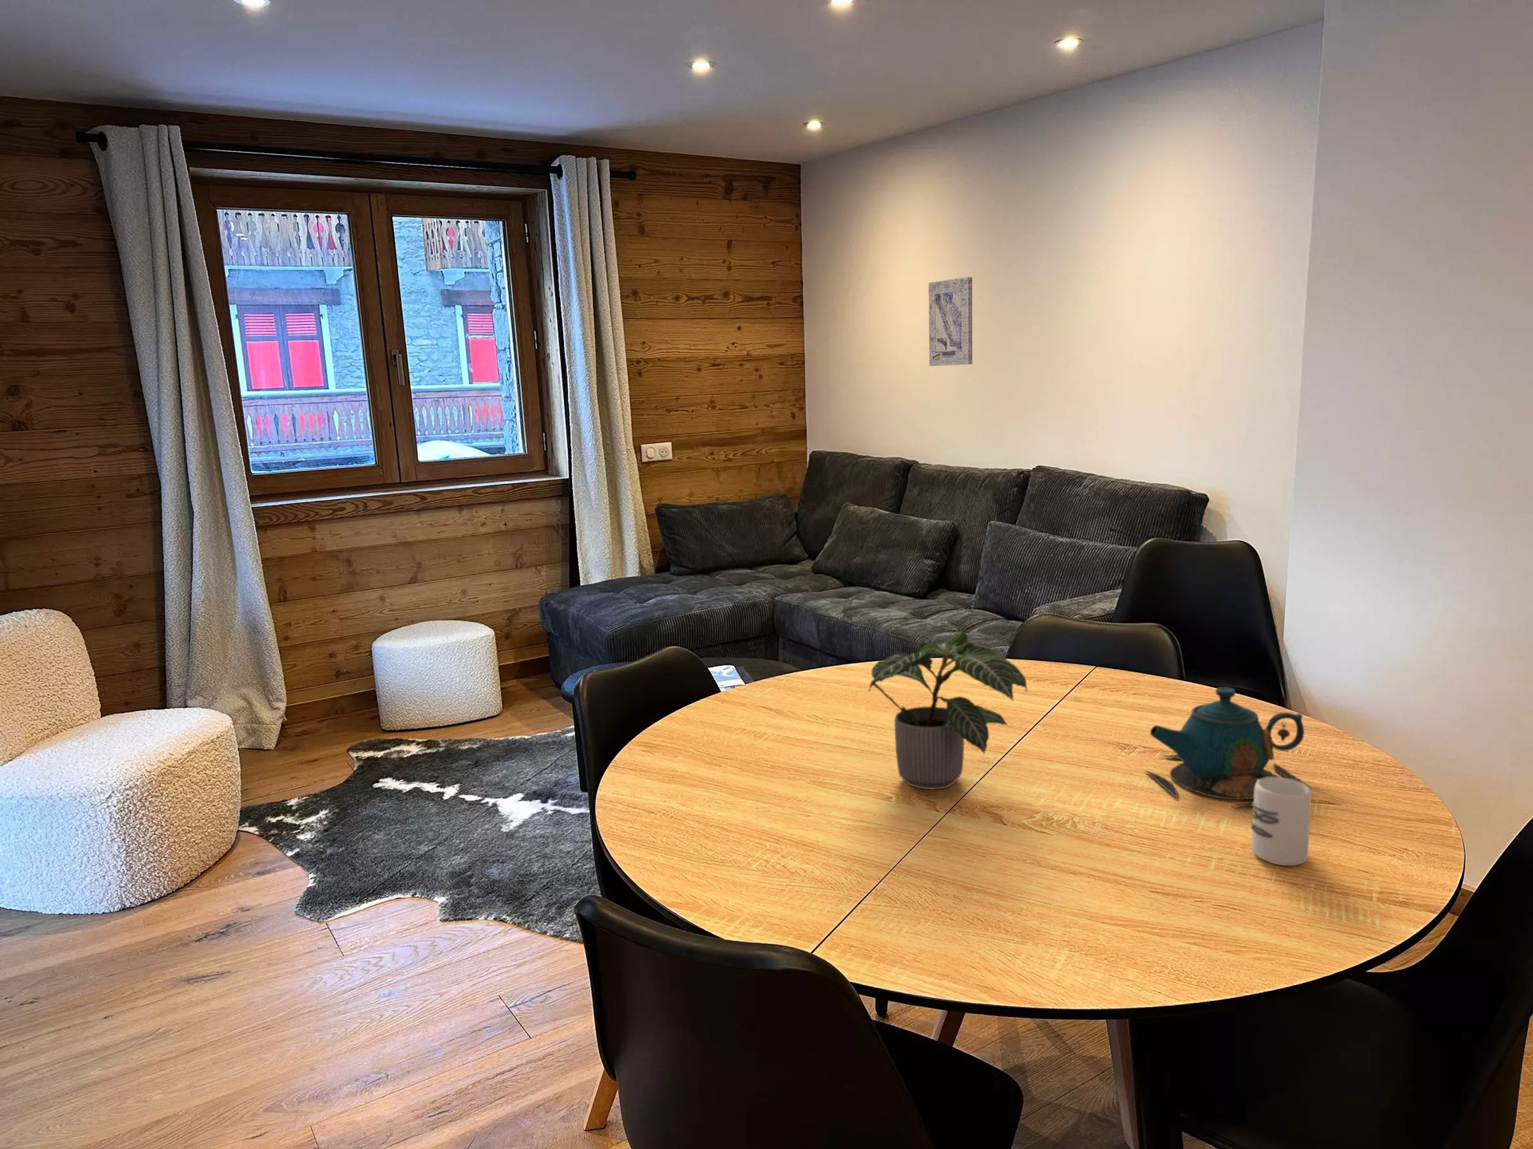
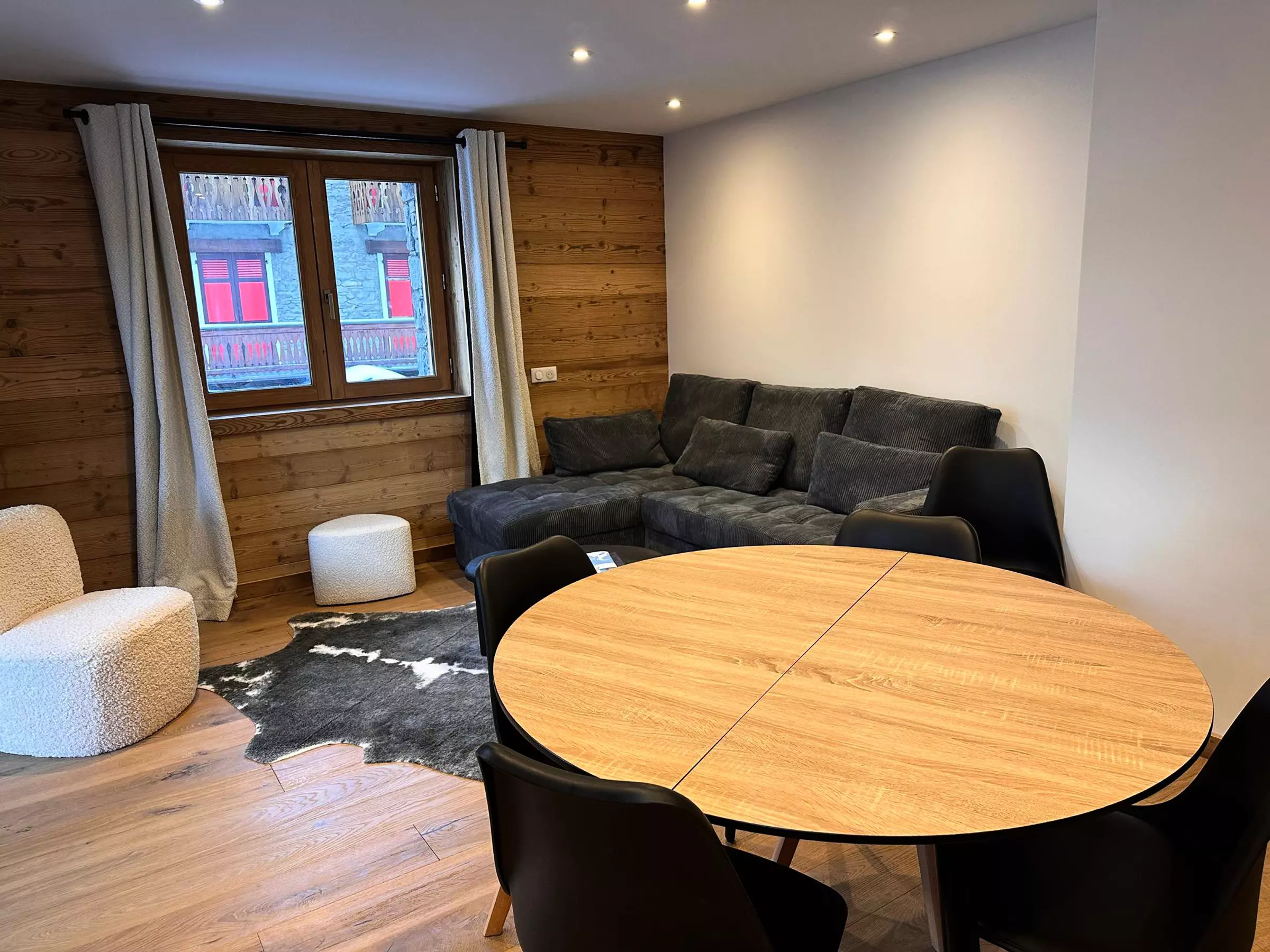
- cup [1251,776,1312,867]
- teapot [1143,687,1311,807]
- wall art [928,276,973,367]
- potted plant [868,629,1027,791]
